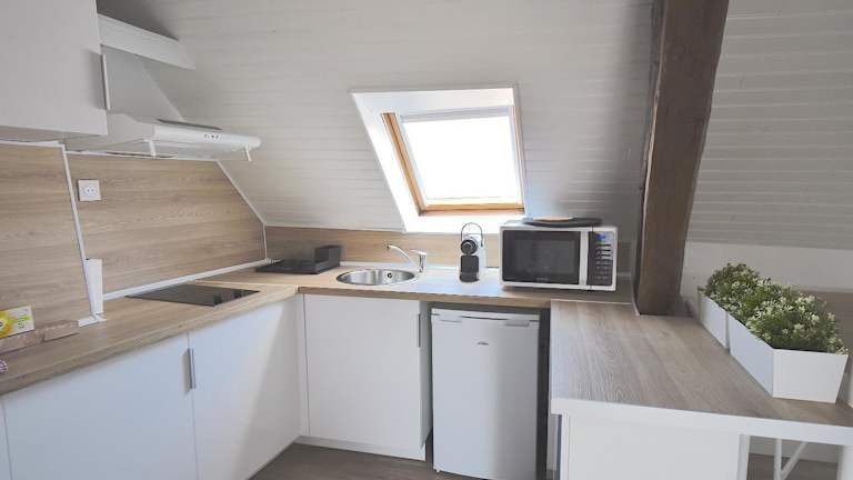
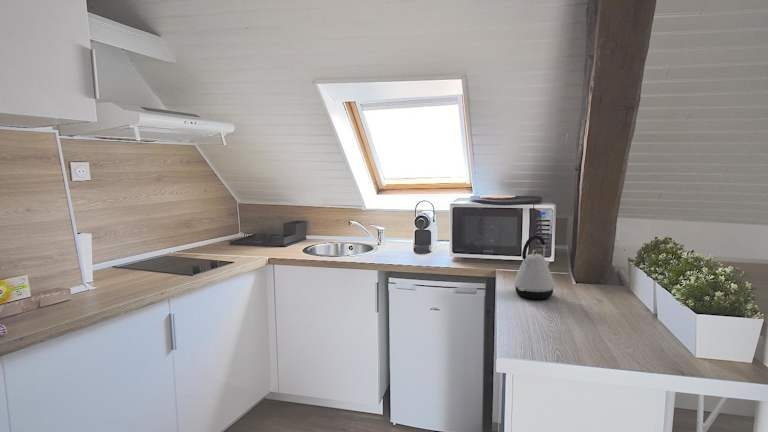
+ kettle [513,234,556,300]
